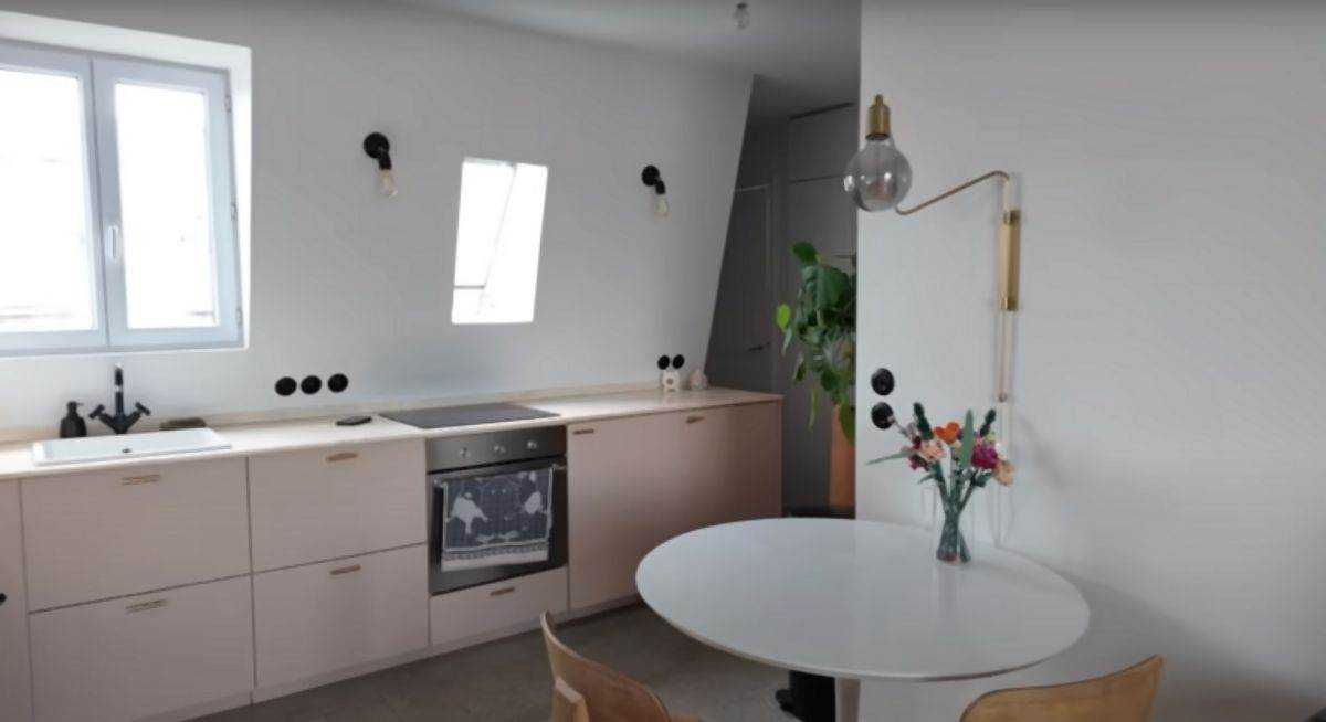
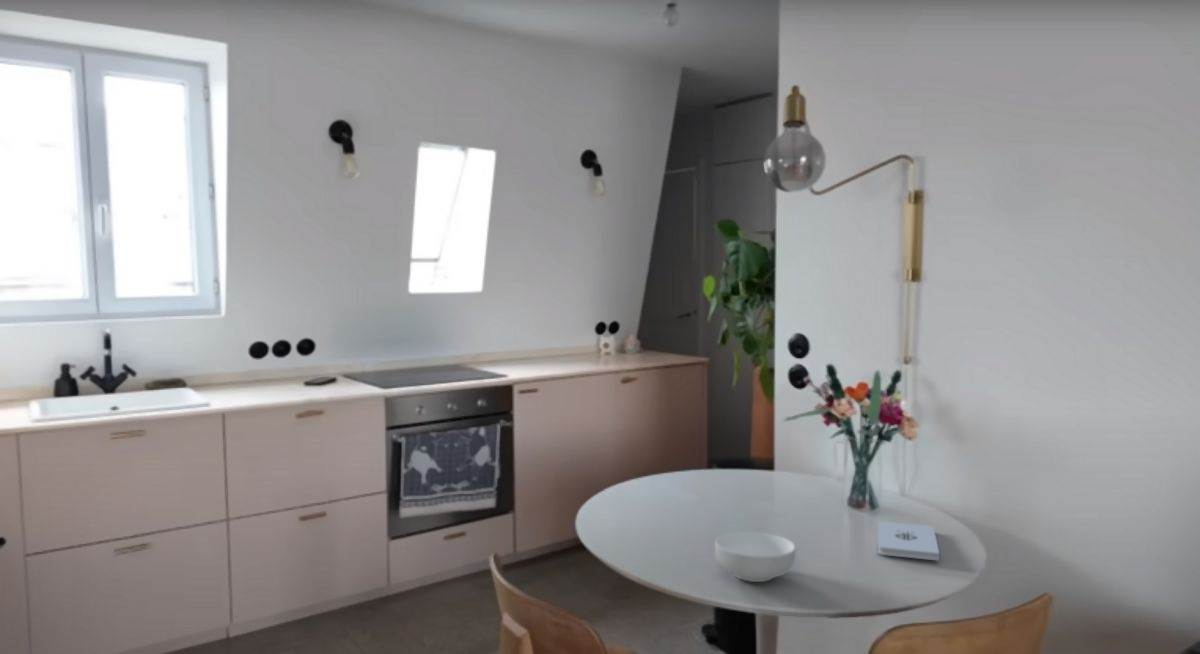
+ notepad [877,520,940,562]
+ cereal bowl [714,531,797,583]
